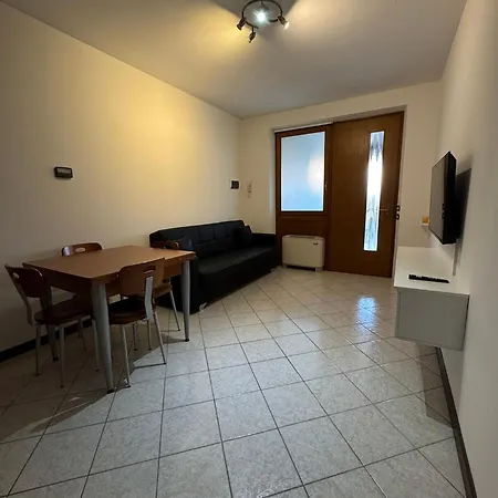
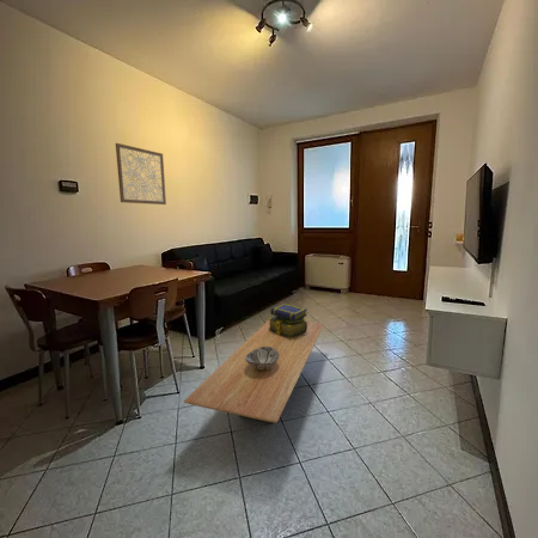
+ coffee table [183,319,325,424]
+ wall art [115,142,167,206]
+ decorative bowl [245,347,279,371]
+ stack of books [267,302,308,338]
